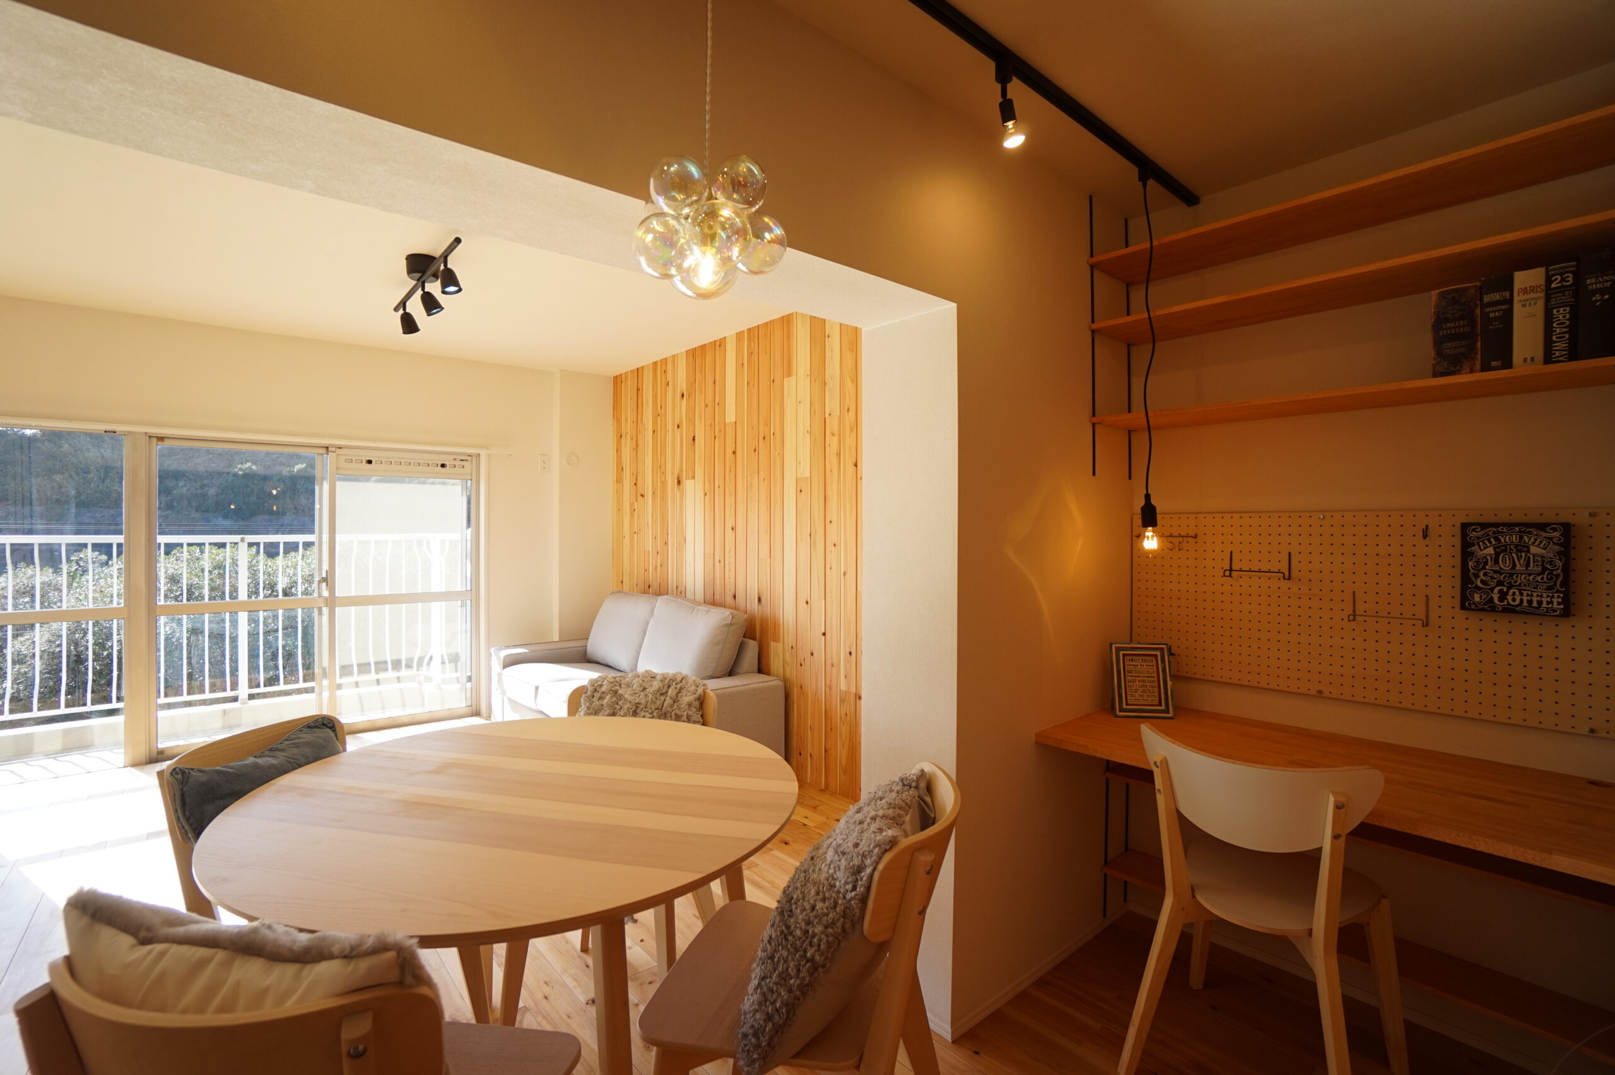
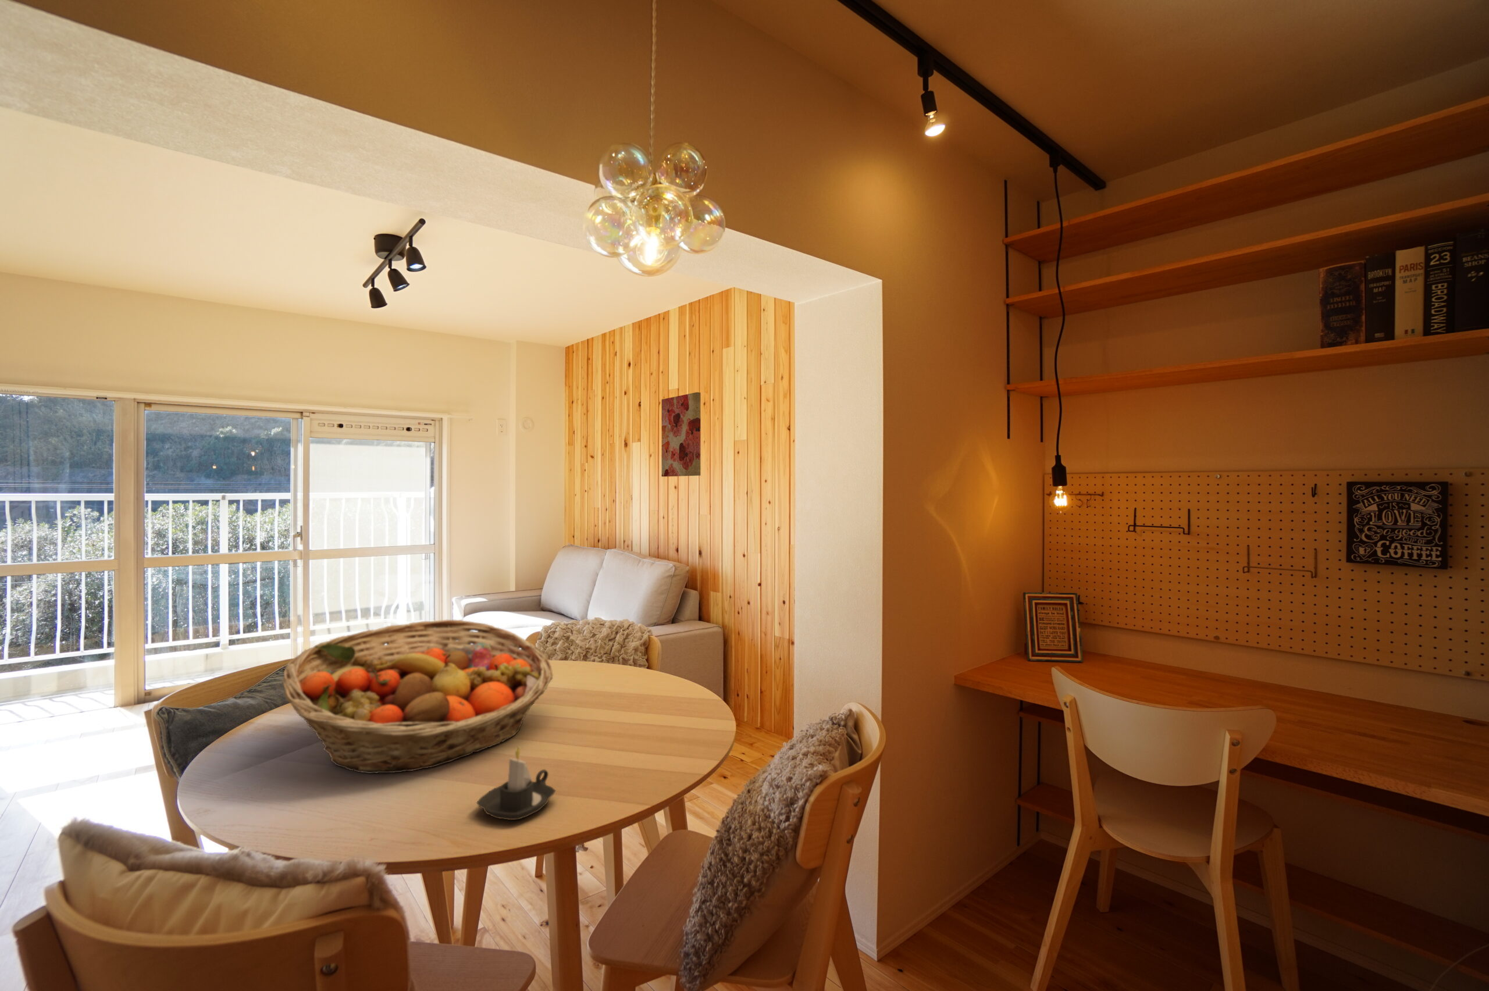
+ candle [476,744,556,821]
+ wall art [660,392,701,478]
+ fruit basket [283,619,554,774]
